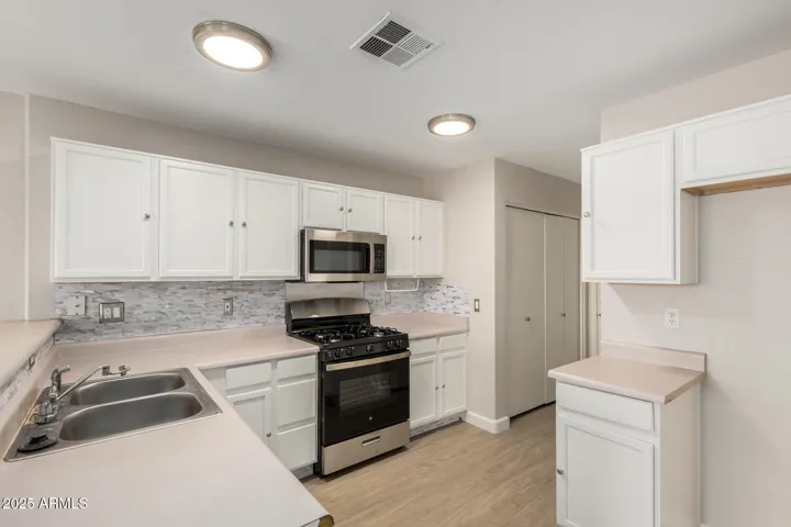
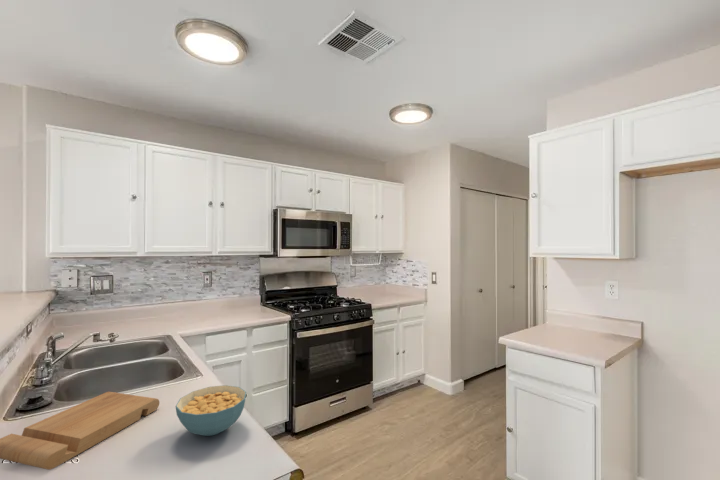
+ cereal bowl [174,384,247,437]
+ cutting board [0,391,160,471]
